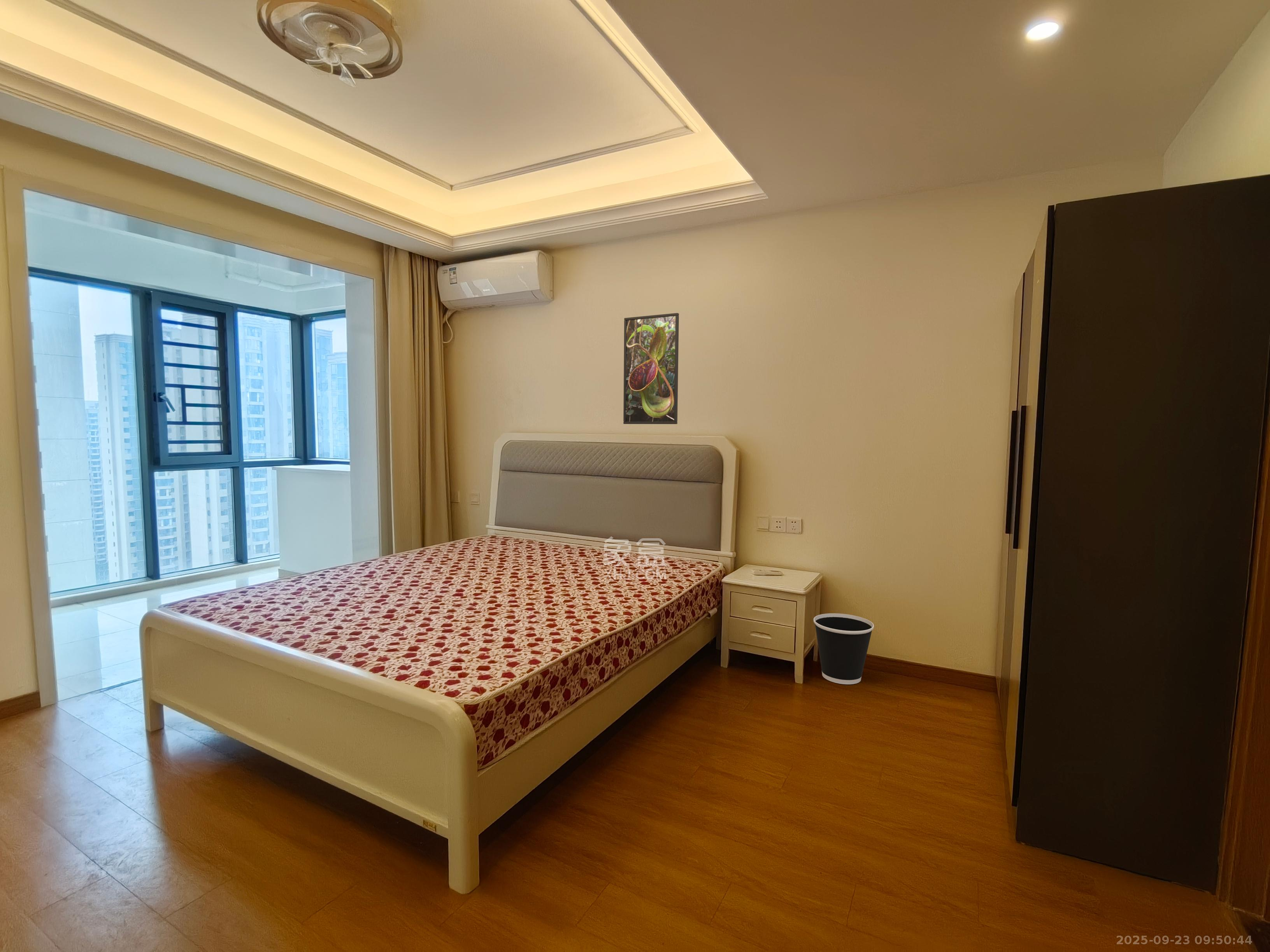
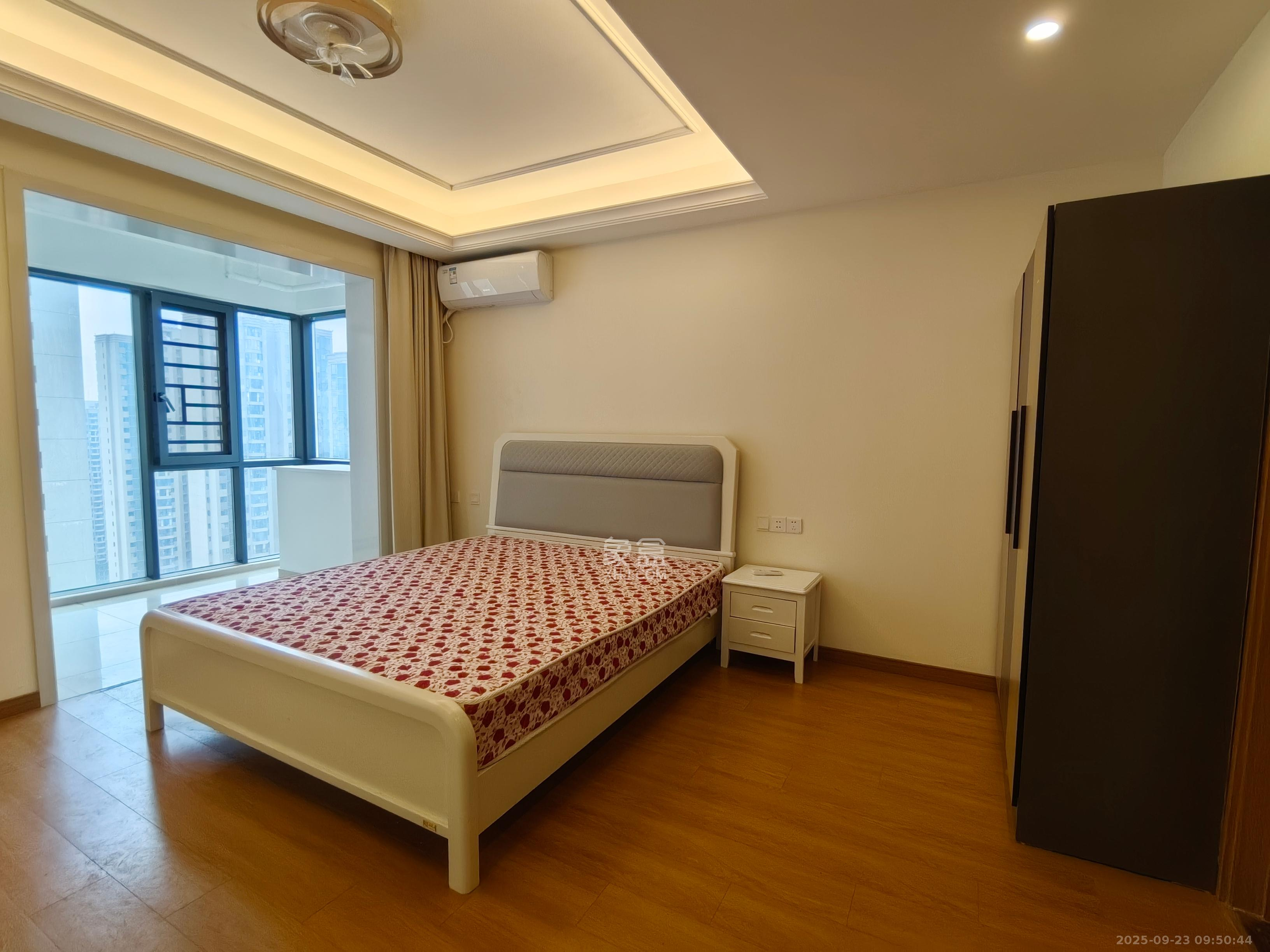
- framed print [623,313,679,425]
- wastebasket [813,613,874,685]
